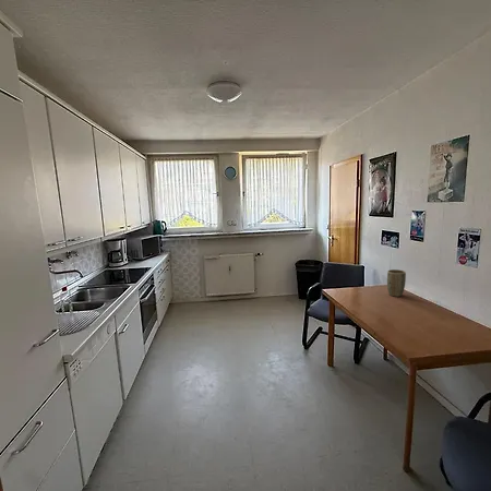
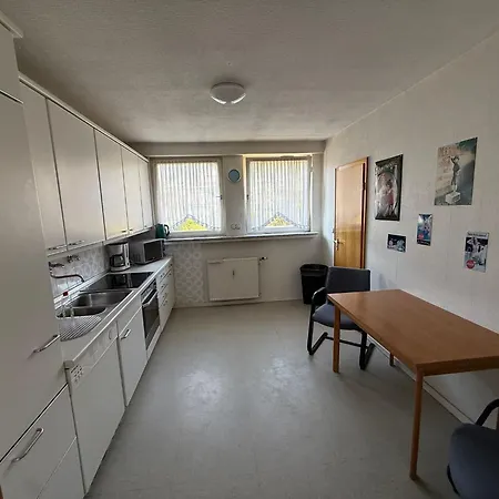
- plant pot [386,268,407,298]
